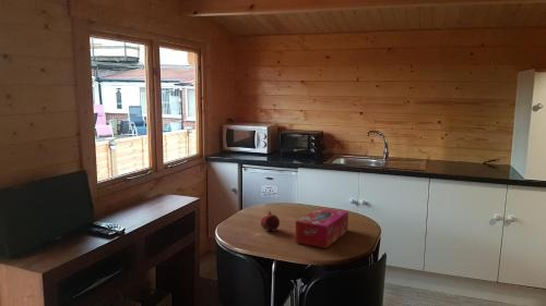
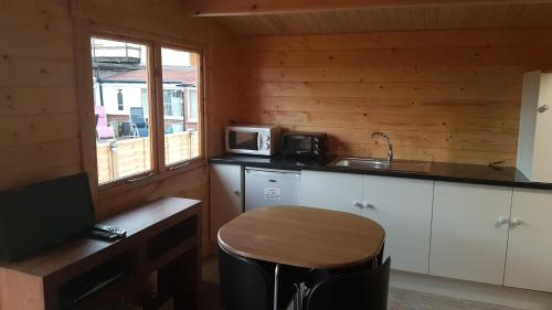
- fruit [260,210,281,232]
- tissue box [295,207,349,249]
